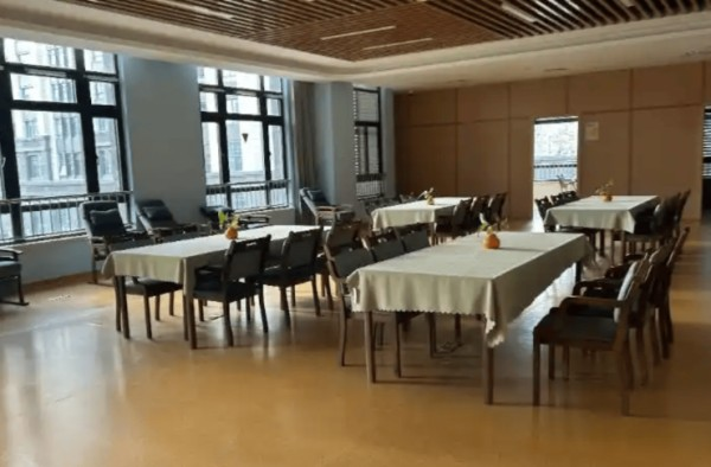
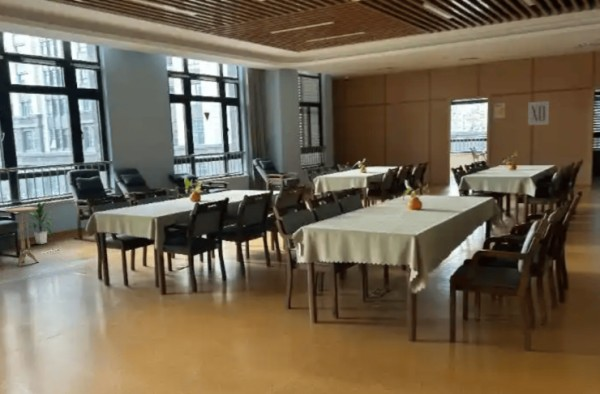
+ indoor plant [23,200,55,245]
+ side table [4,206,40,267]
+ wall art [527,100,550,126]
